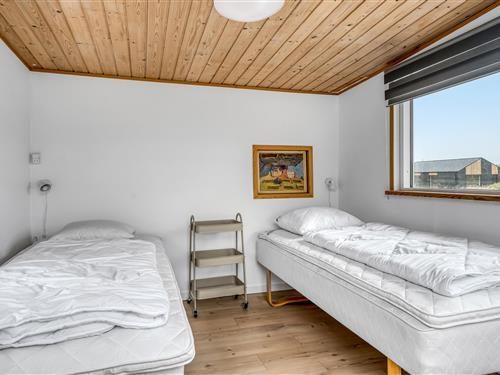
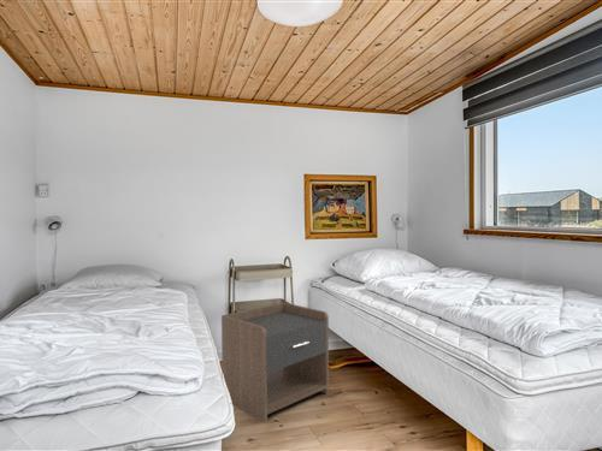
+ nightstand [220,302,330,423]
